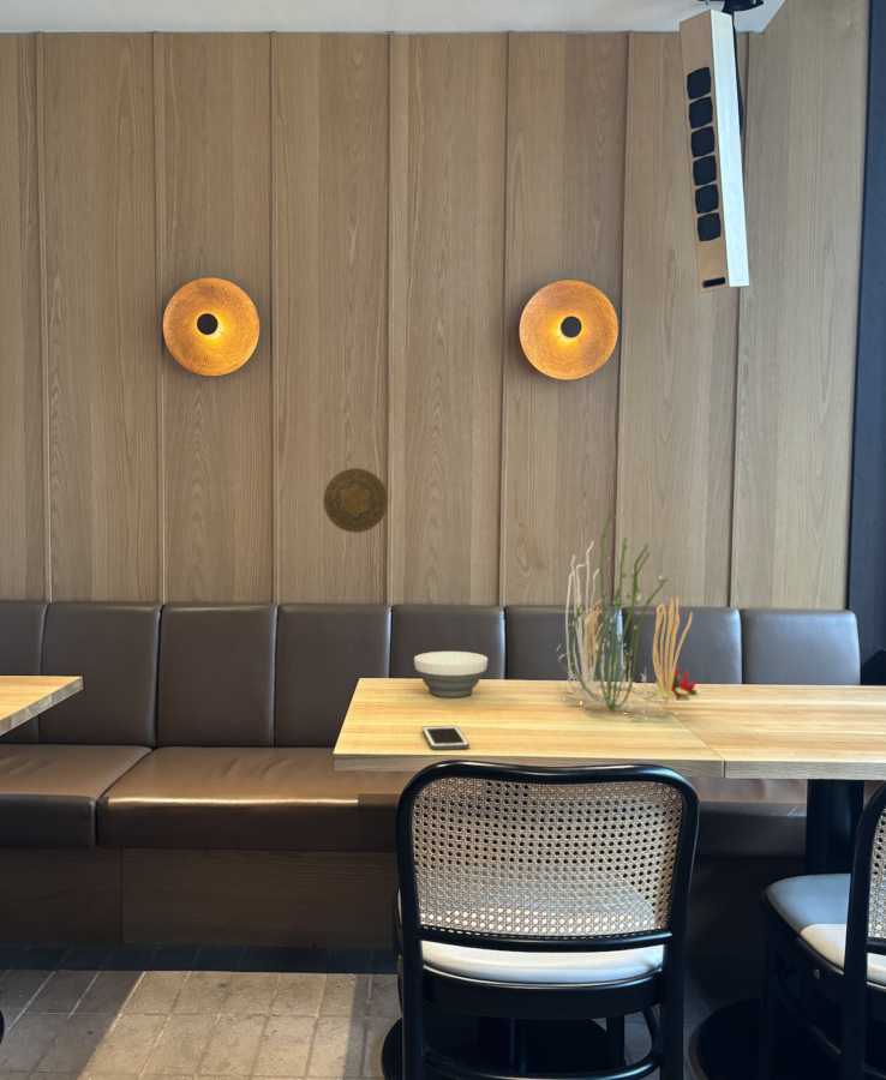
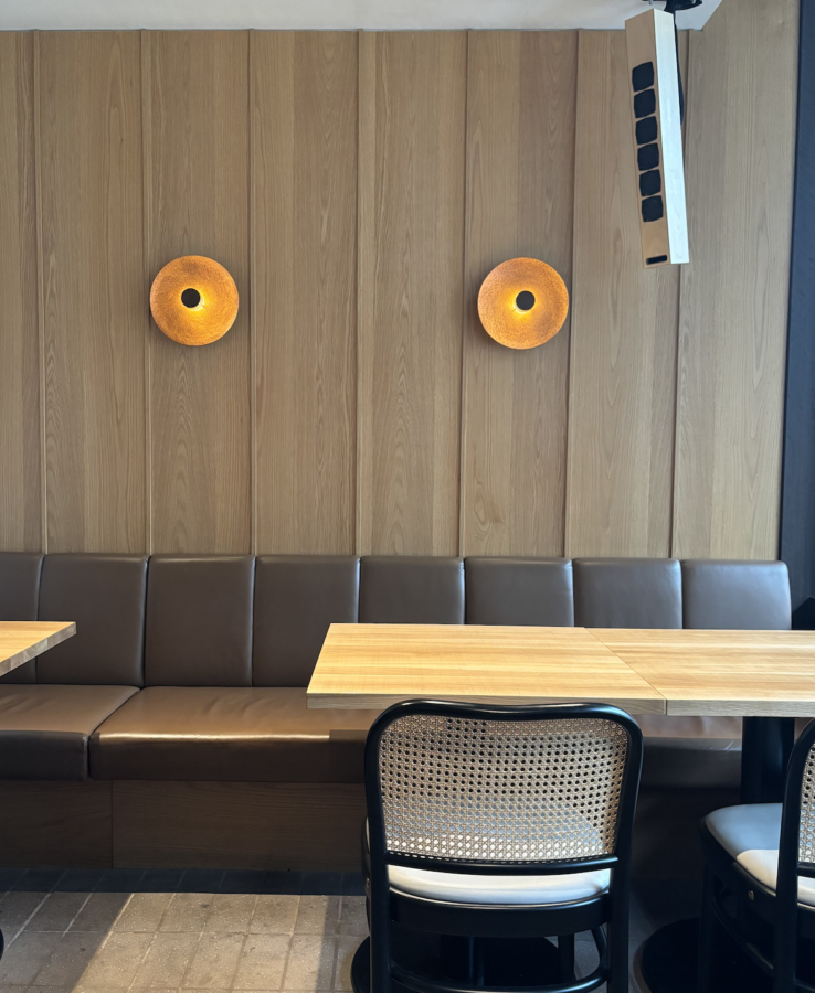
- cell phone [421,725,471,751]
- plant [555,509,700,721]
- bowl [413,650,489,698]
- decorative plate [322,467,389,534]
